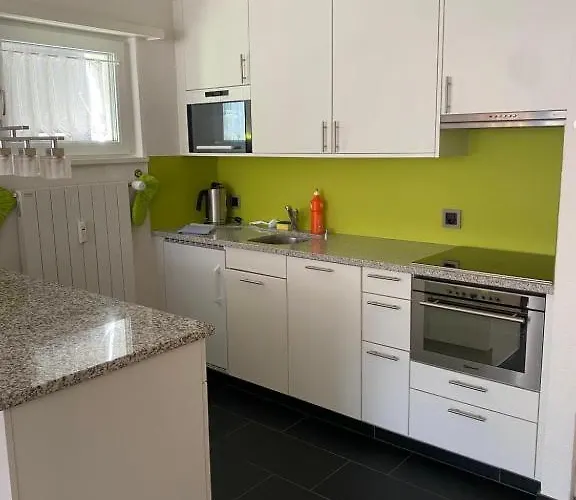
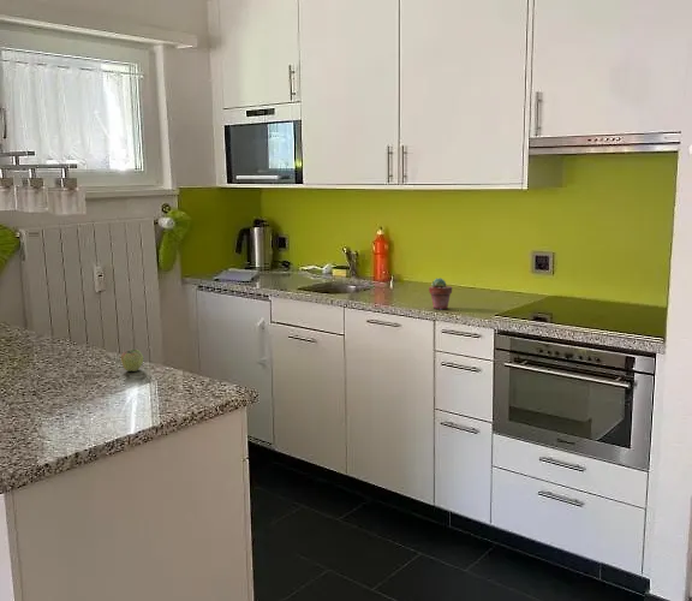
+ apple [120,347,144,373]
+ potted succulent [428,276,453,310]
